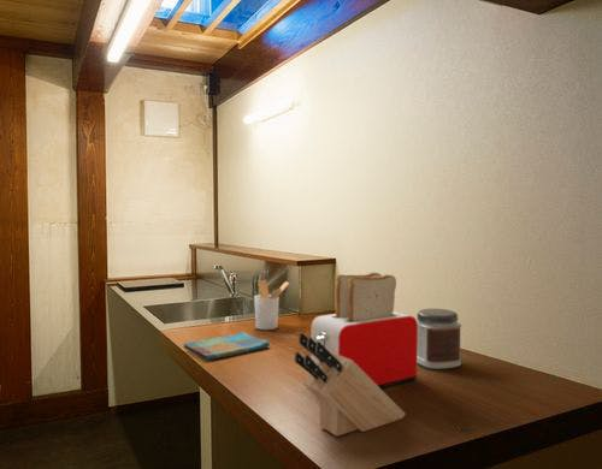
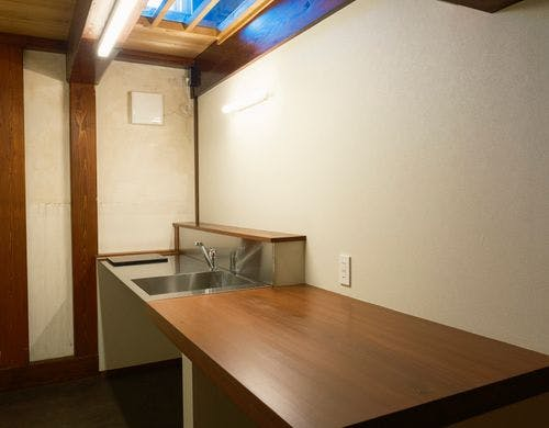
- utensil holder [253,278,290,331]
- toaster [309,272,418,388]
- dish towel [183,331,271,362]
- knife block [294,331,407,438]
- jar [415,308,462,370]
